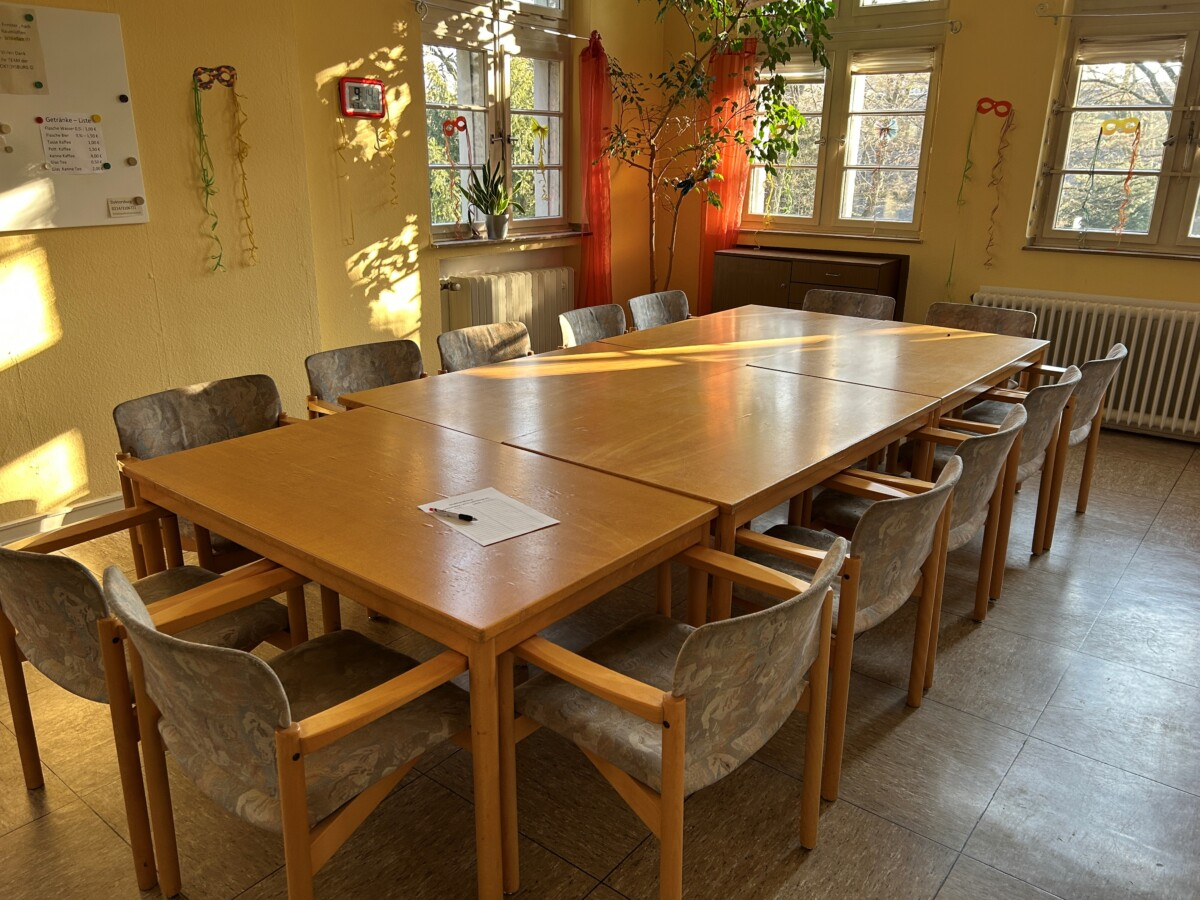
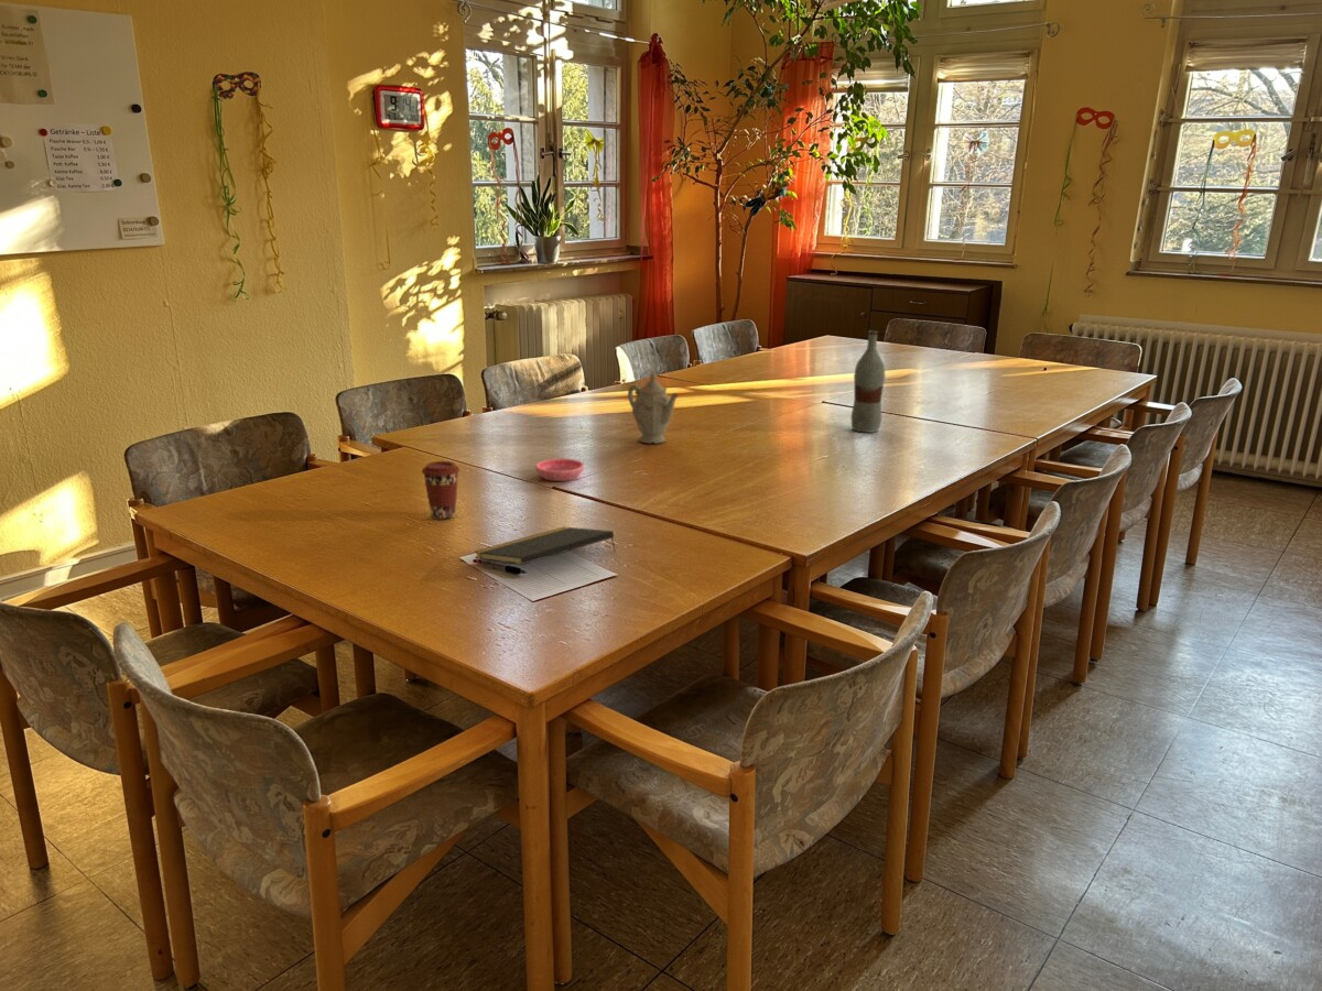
+ bottle [849,329,886,434]
+ coffee cup [421,460,460,521]
+ chinaware [627,371,680,445]
+ notepad [473,526,617,566]
+ saucer [534,457,585,482]
